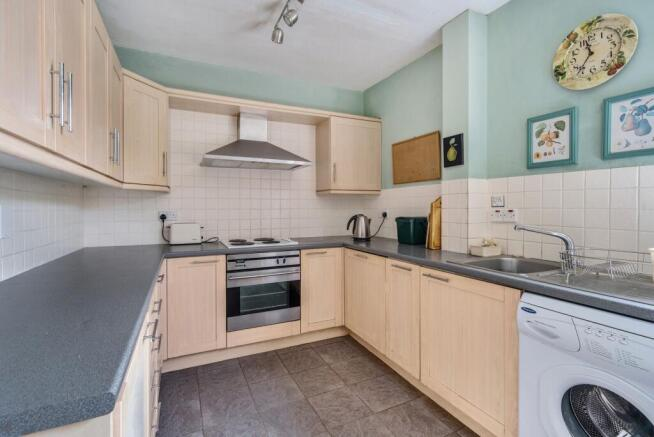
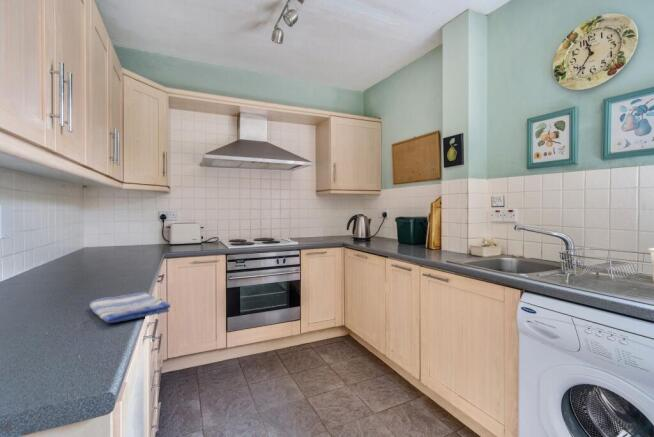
+ dish towel [88,291,171,324]
